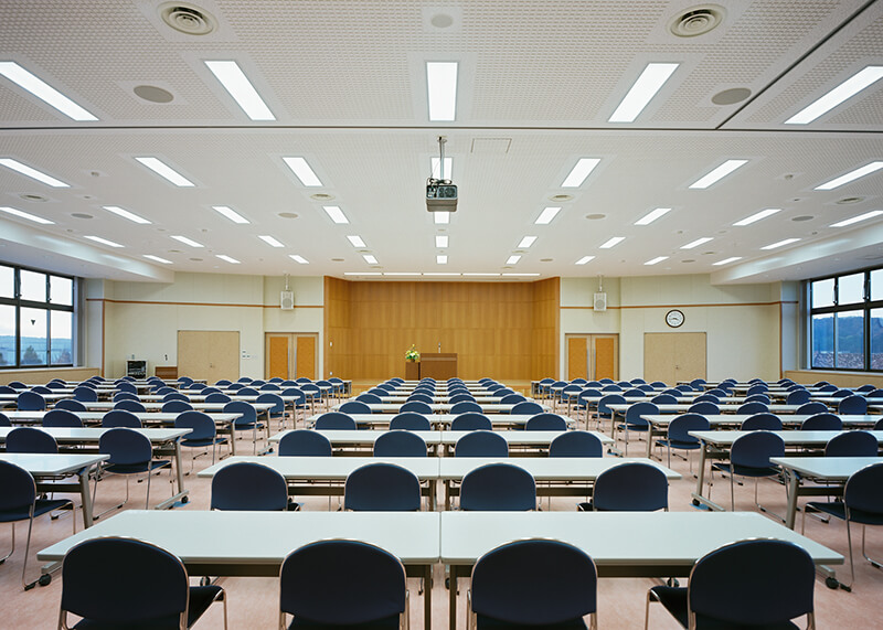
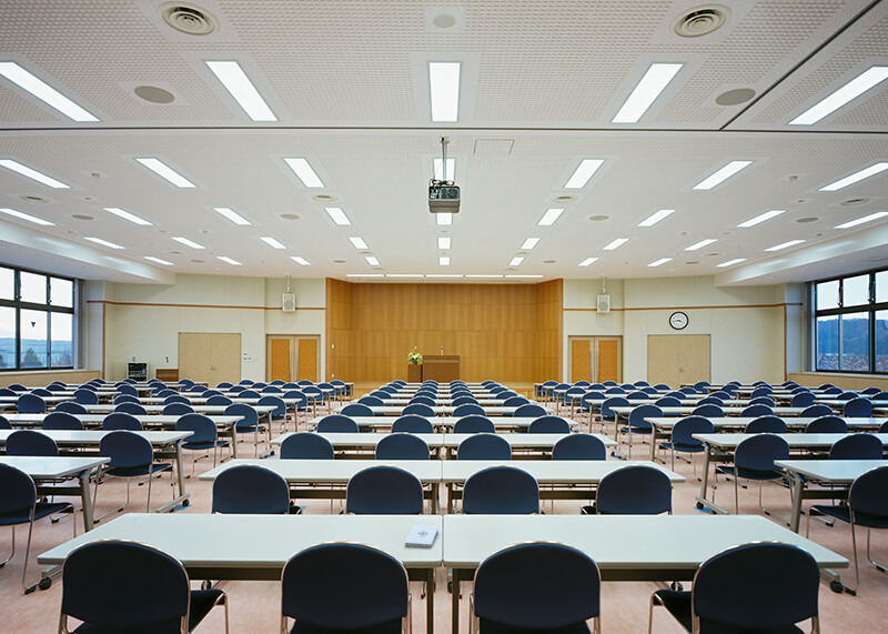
+ notepad [404,524,440,549]
